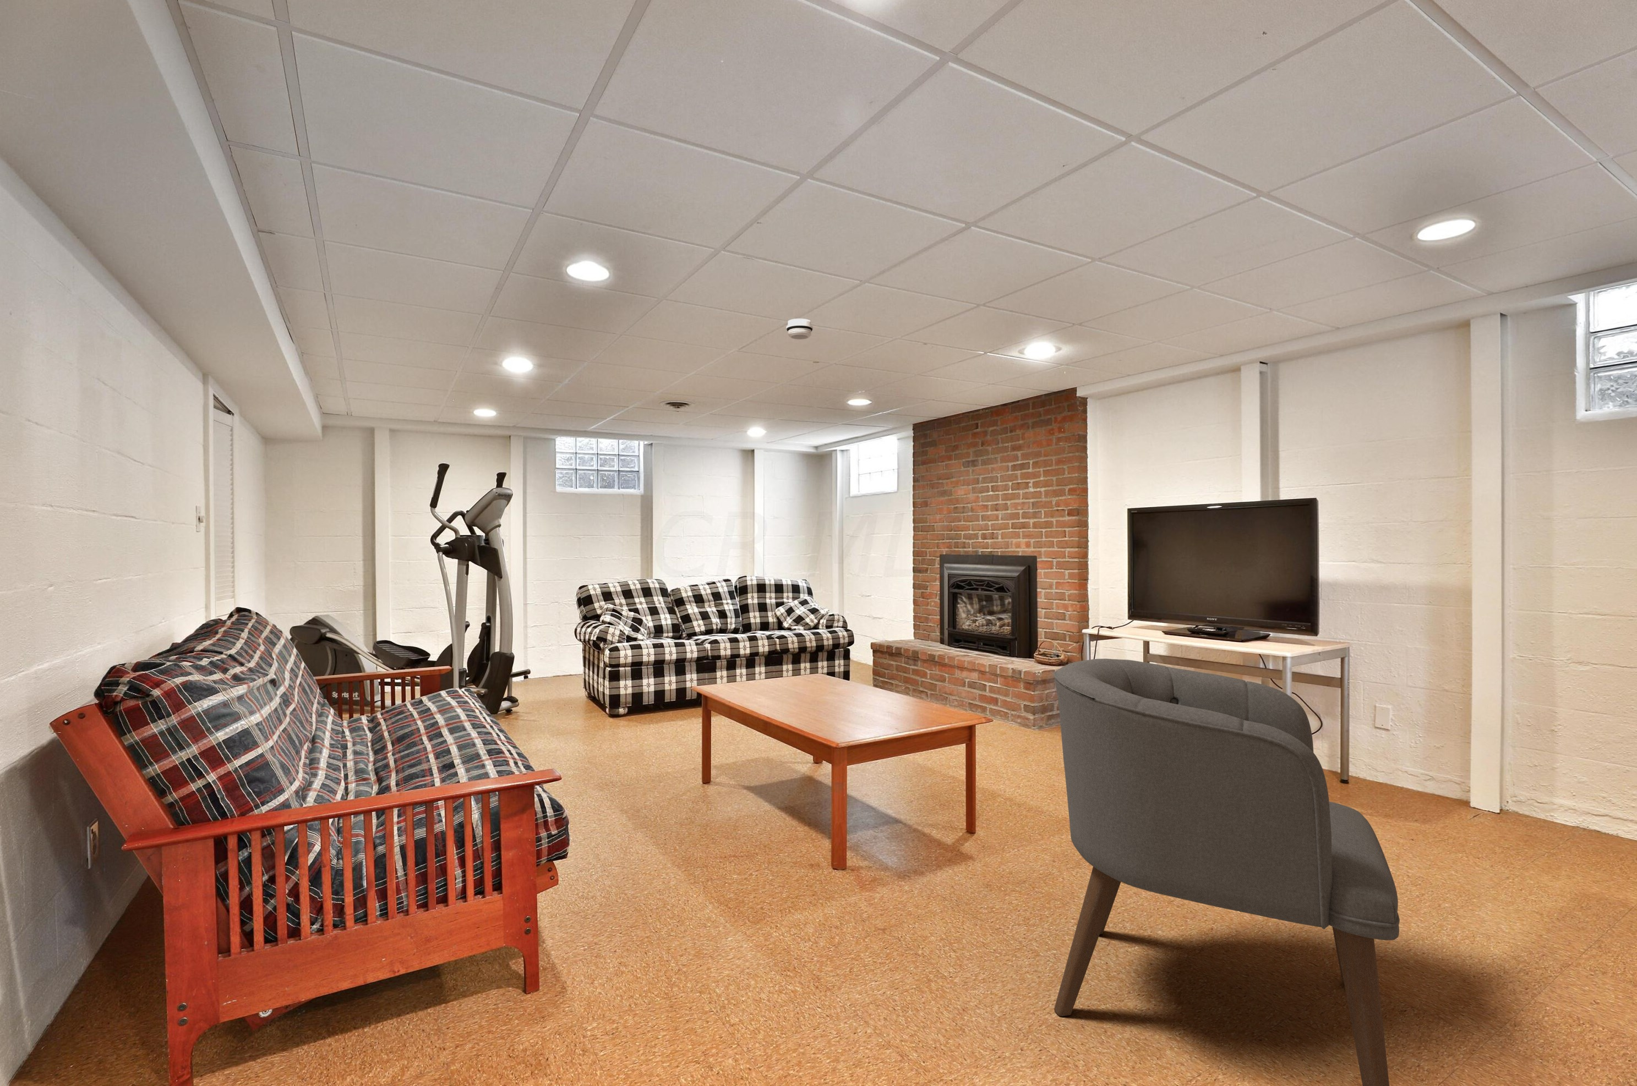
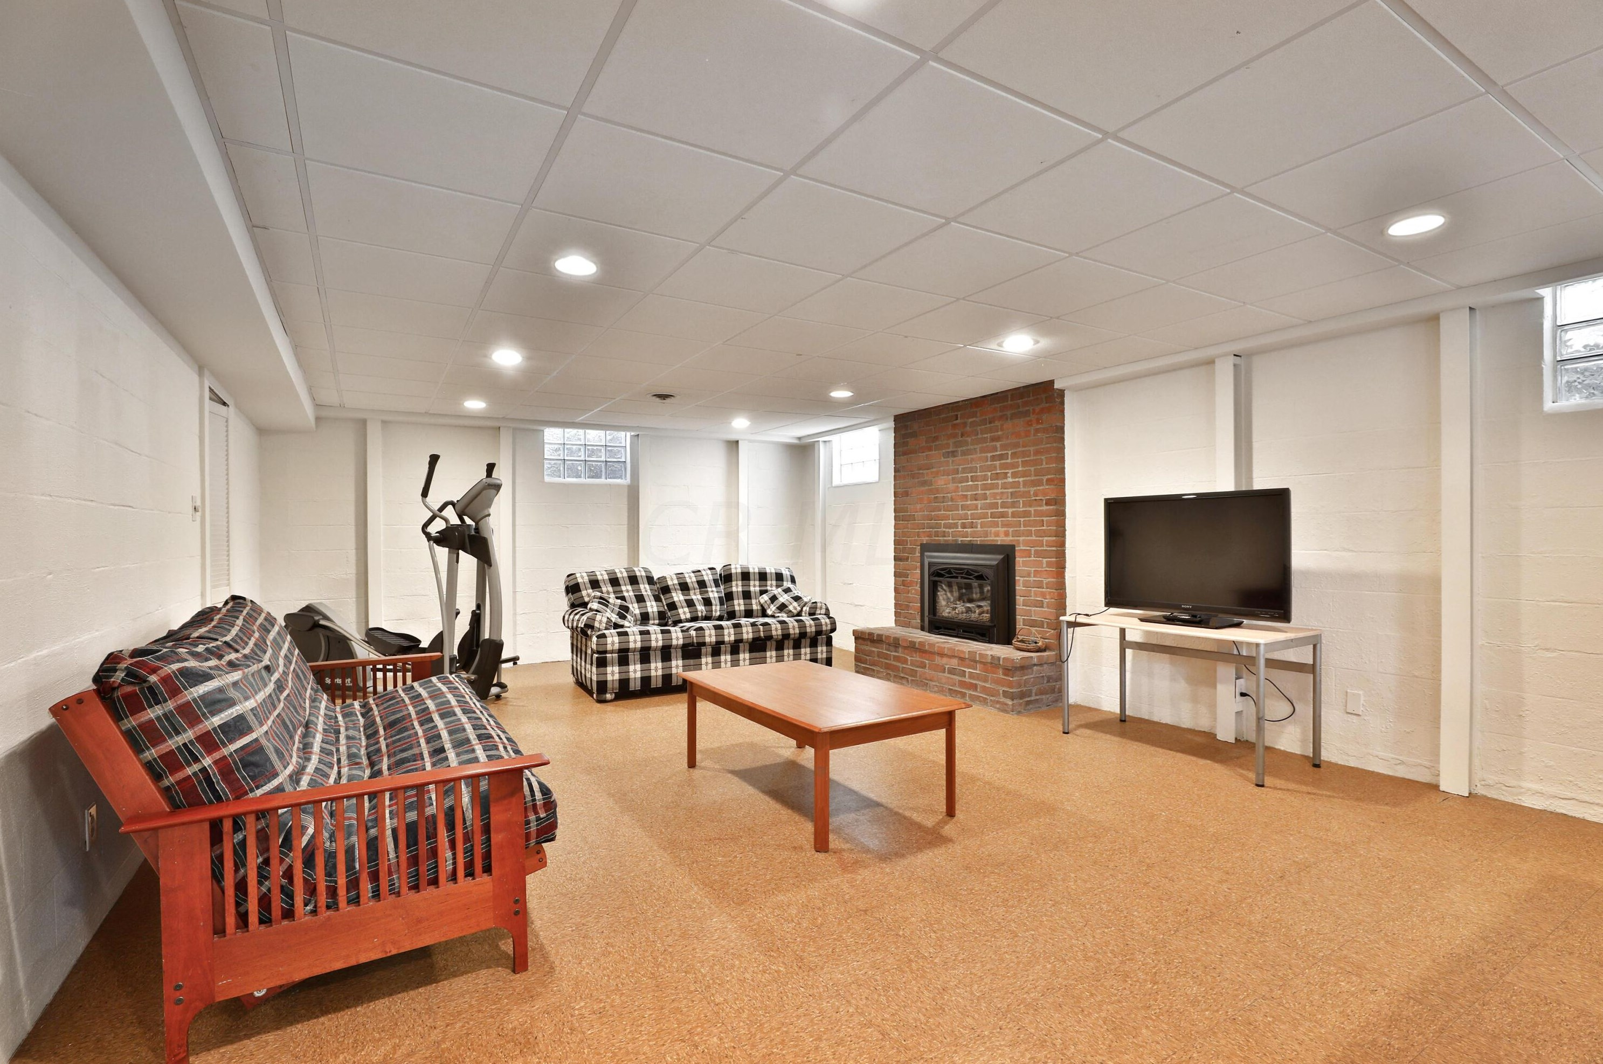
- smoke detector [786,318,814,341]
- armchair [1053,658,1401,1086]
